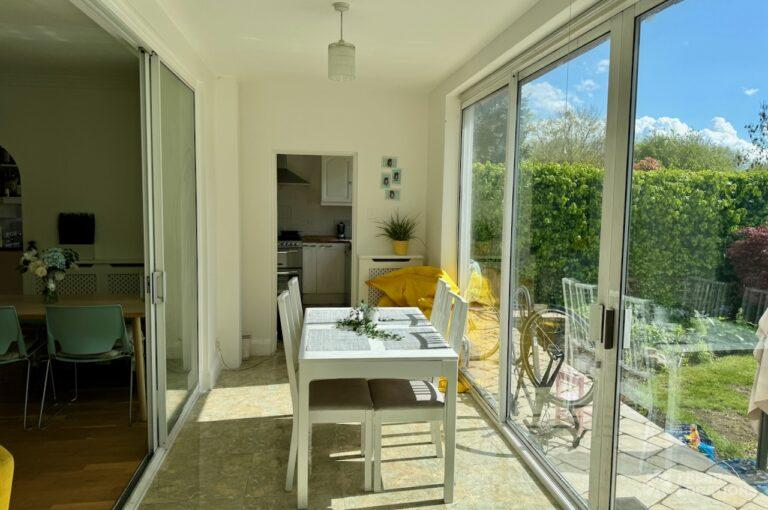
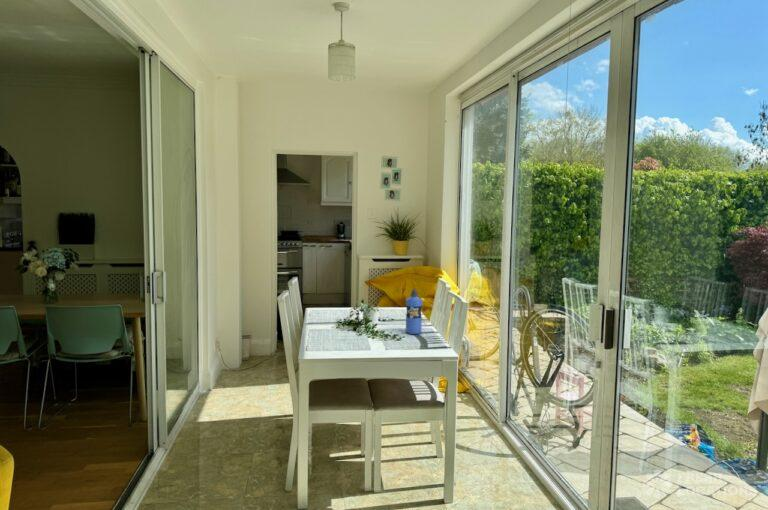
+ water bottle [405,288,423,335]
